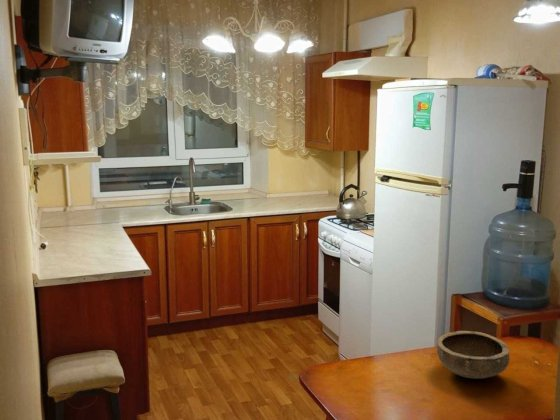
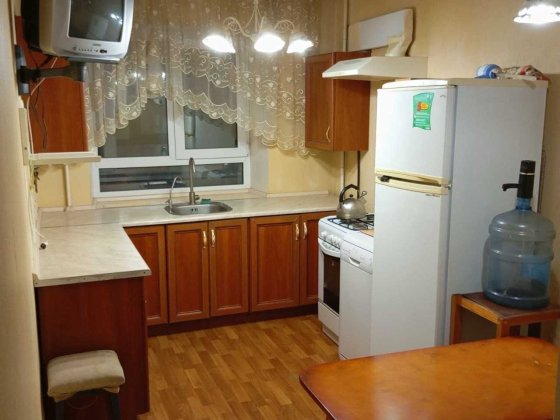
- bowl [436,330,511,380]
